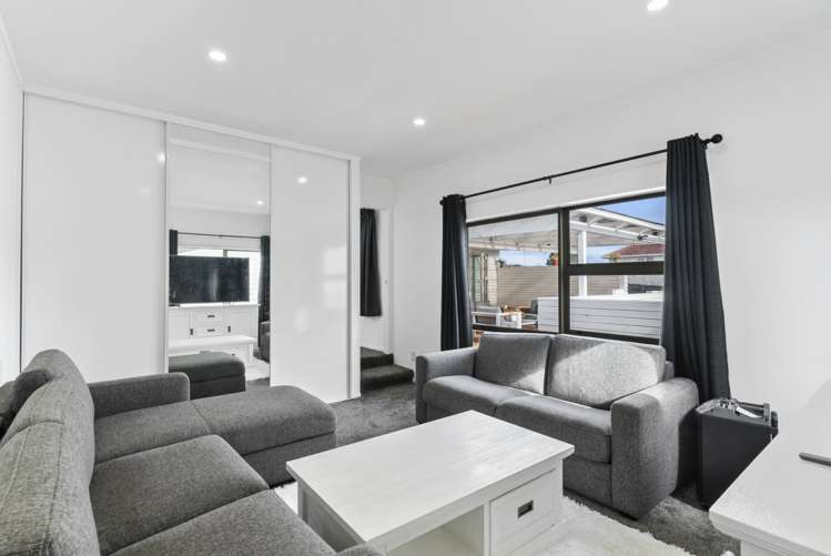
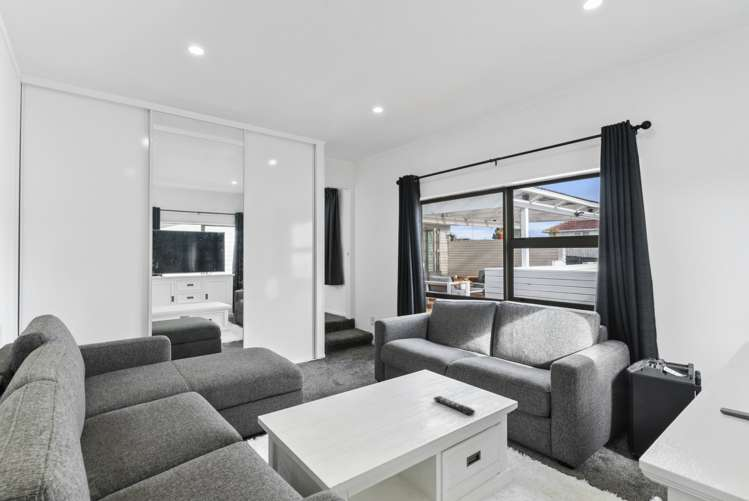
+ remote control [433,395,476,416]
